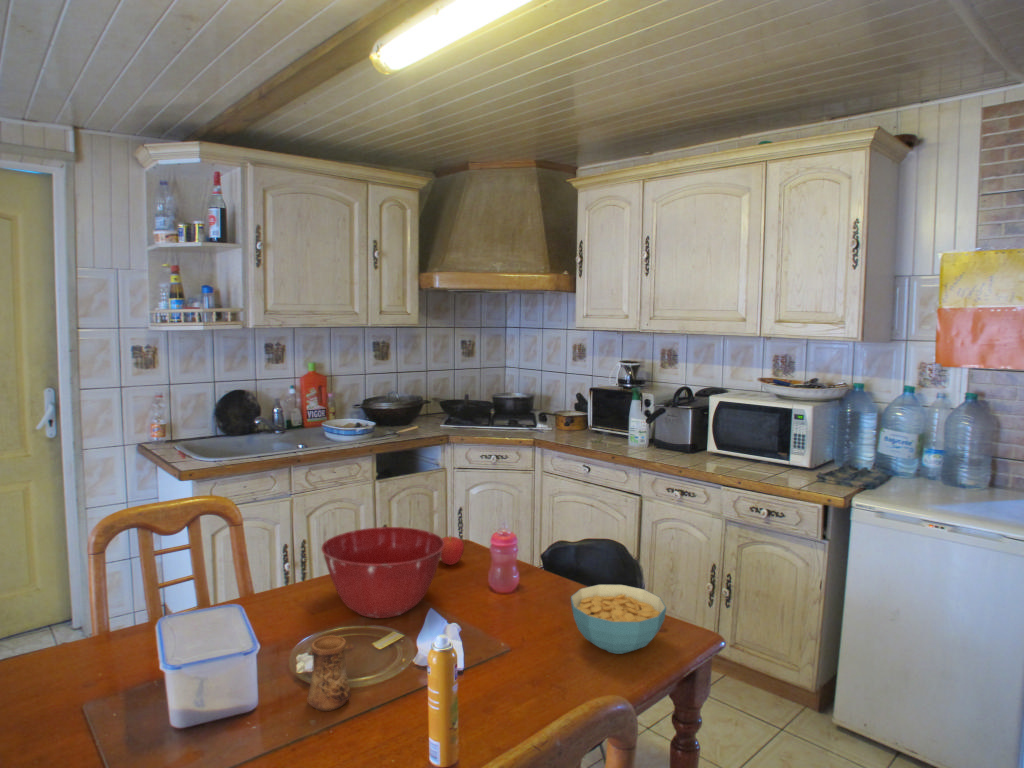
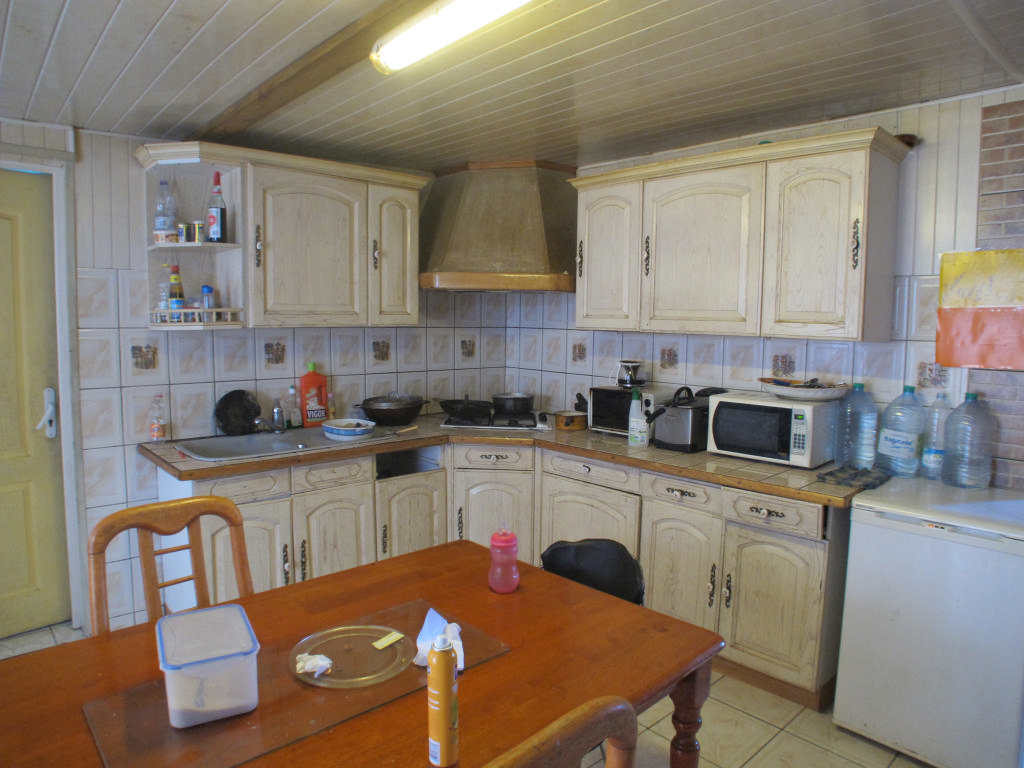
- cup [306,634,352,712]
- mixing bowl [320,526,444,619]
- apple [439,534,465,566]
- cereal bowl [570,584,667,654]
